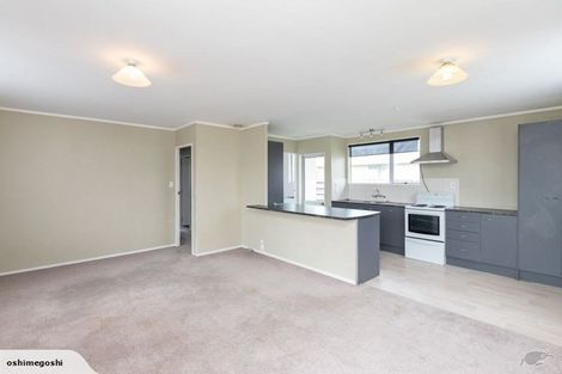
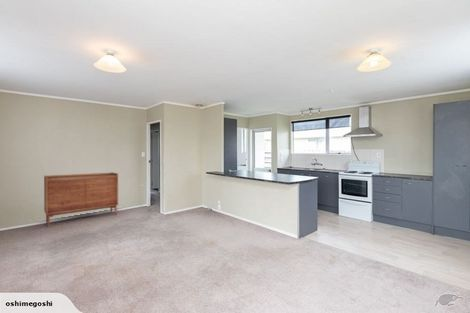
+ sideboard [43,171,119,228]
